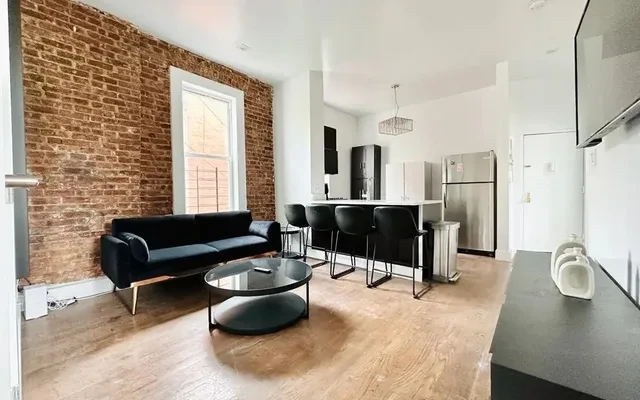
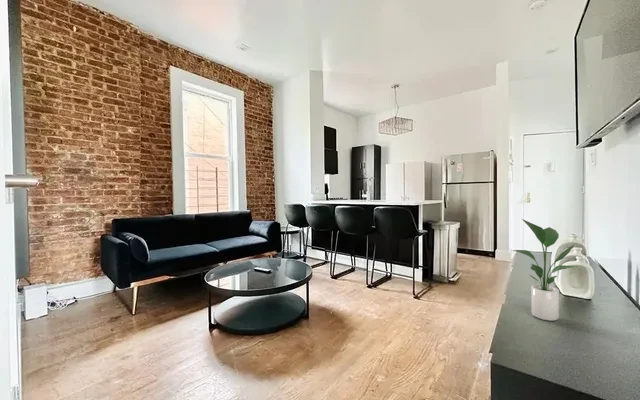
+ potted plant [511,218,579,322]
